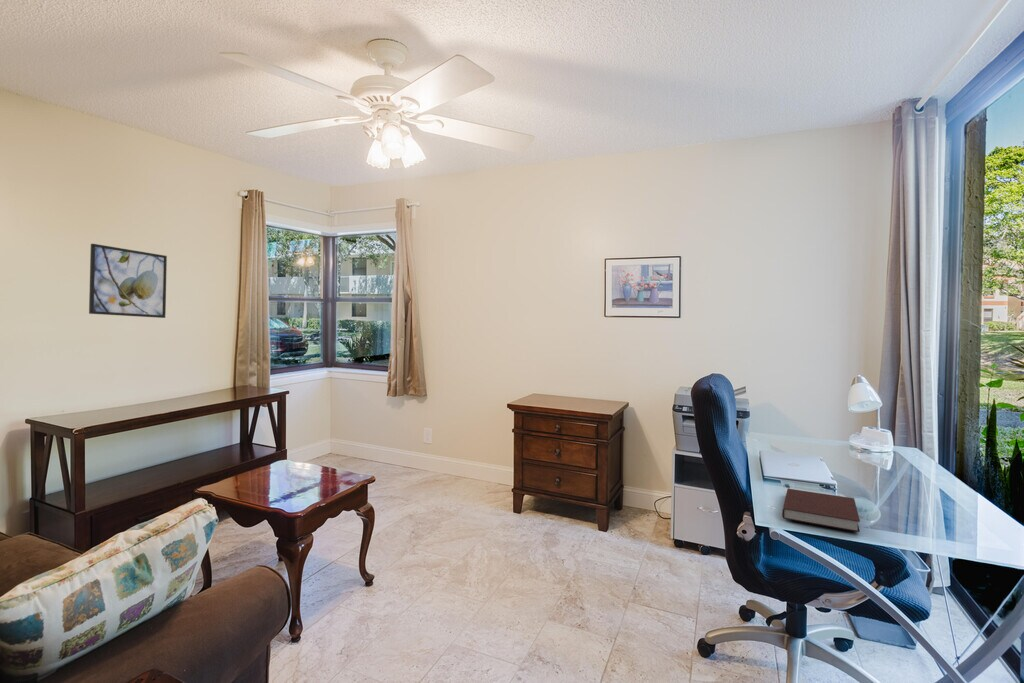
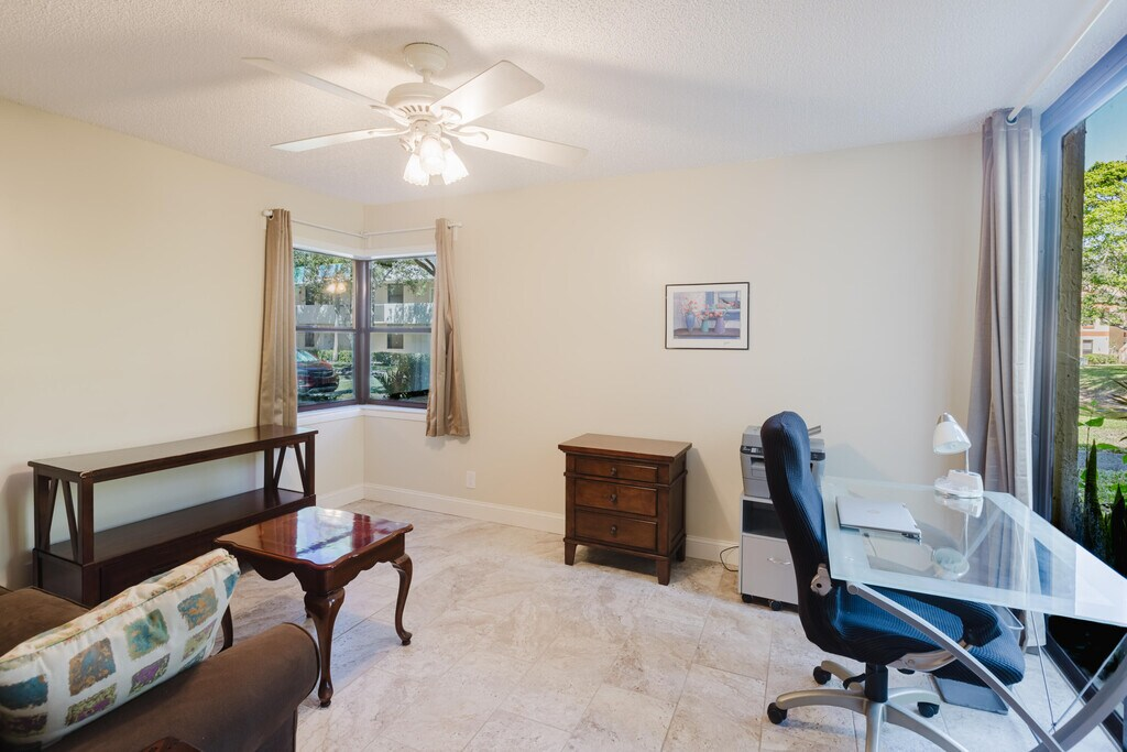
- notebook [781,488,861,533]
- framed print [88,243,168,319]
